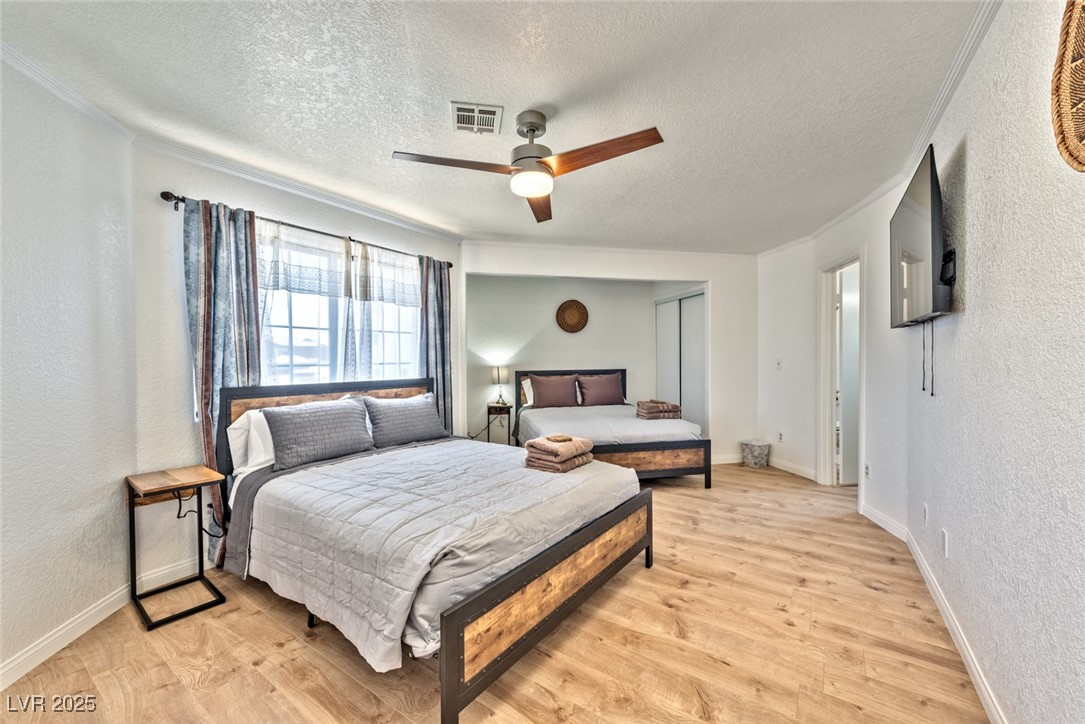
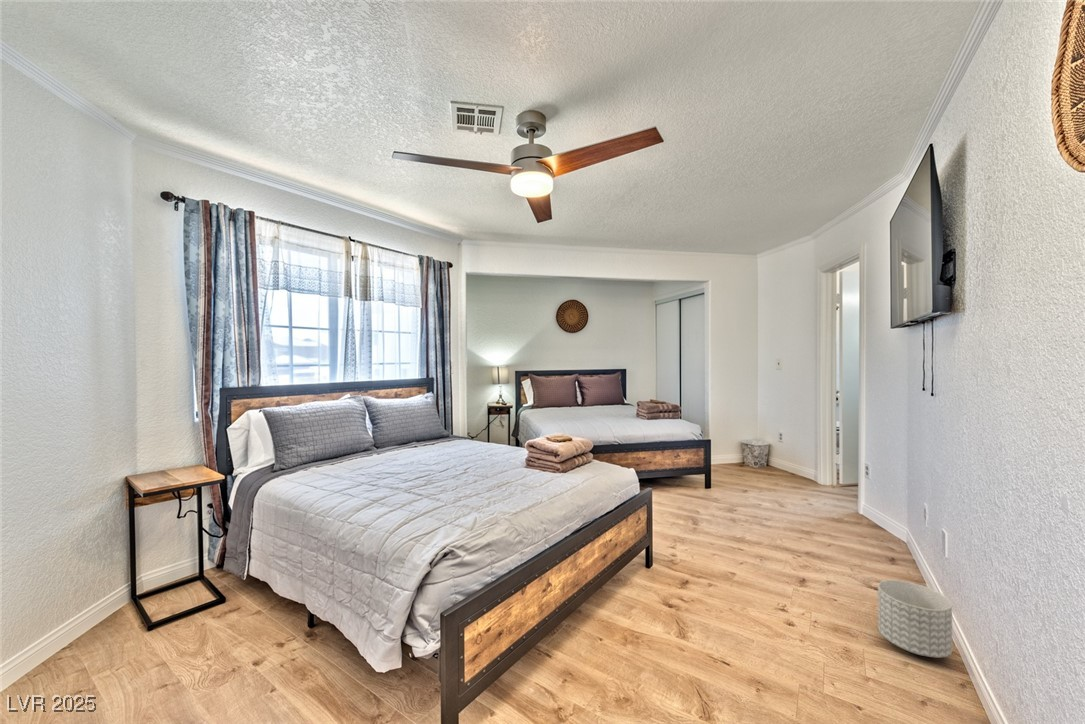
+ planter [877,579,953,659]
